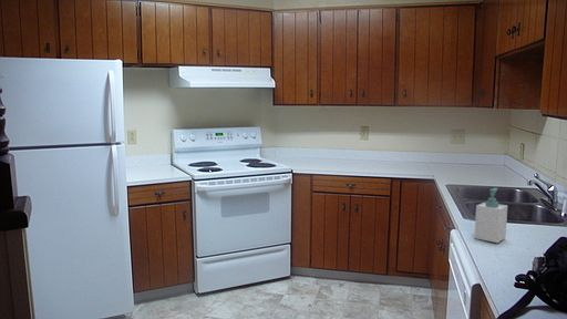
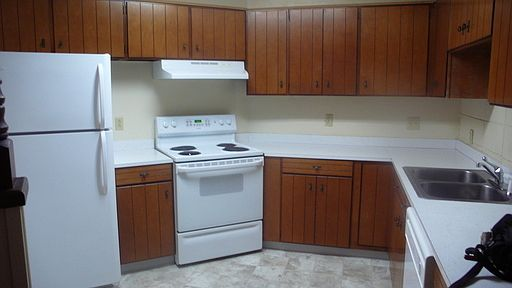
- soap bottle [473,187,508,244]
